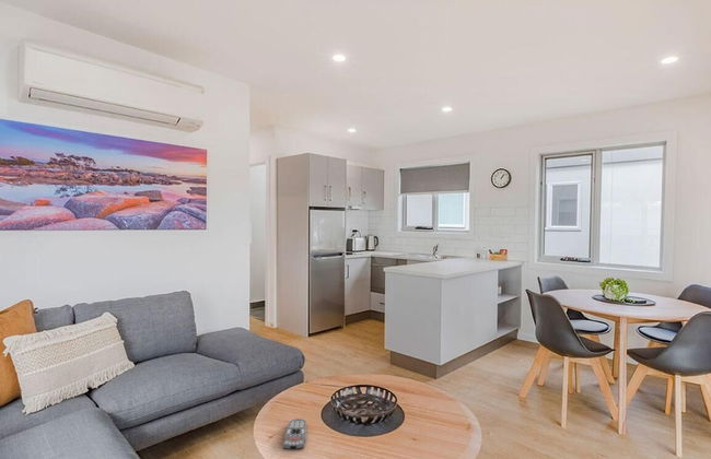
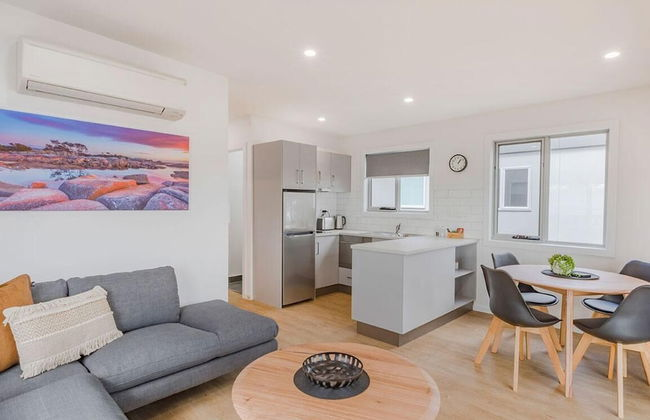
- remote control [281,417,307,450]
